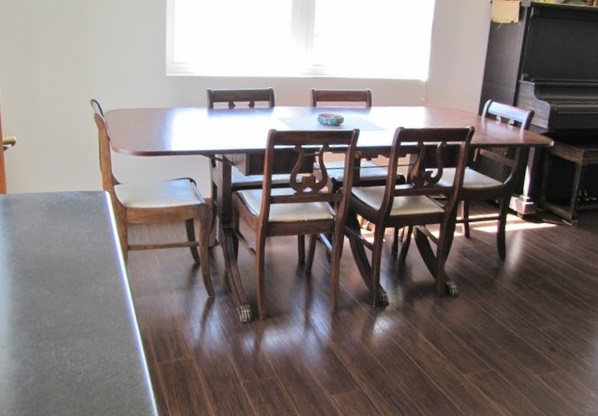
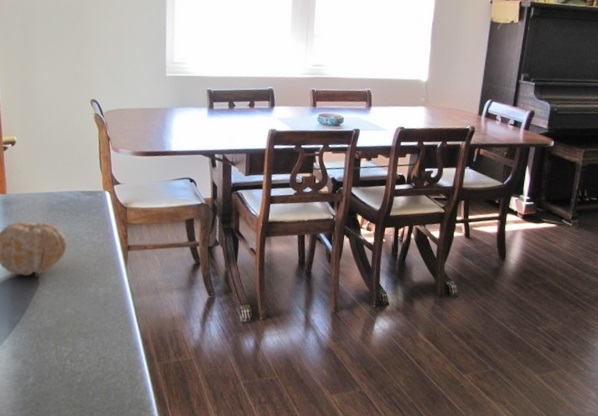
+ fruit [0,221,68,276]
